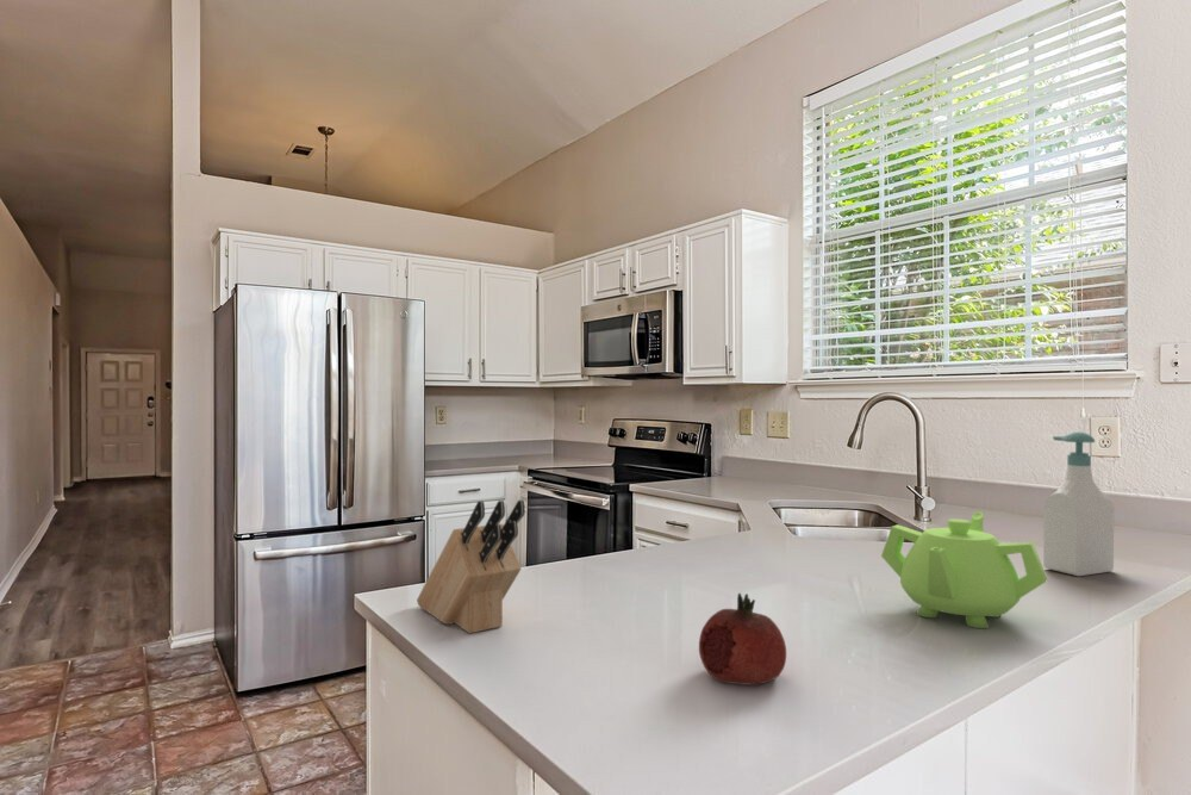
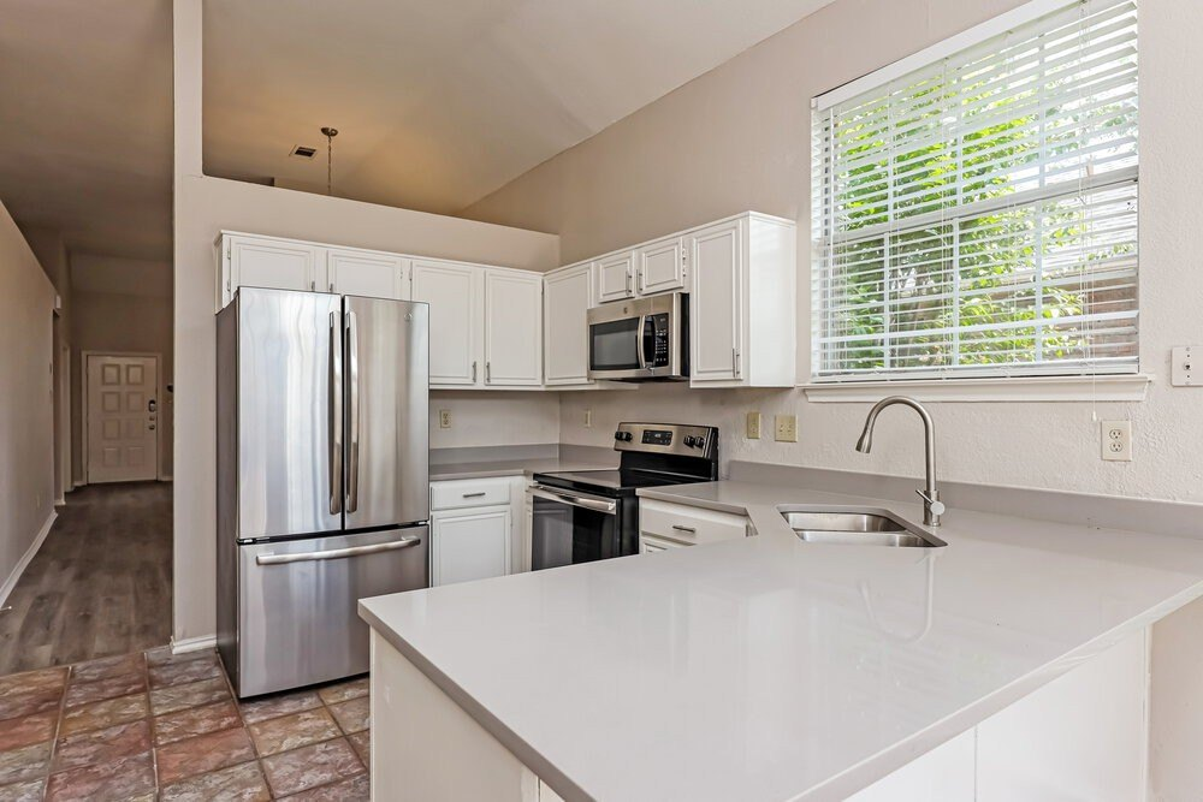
- teapot [880,511,1048,629]
- knife block [416,498,526,634]
- soap bottle [1042,430,1115,577]
- fruit [698,592,787,687]
